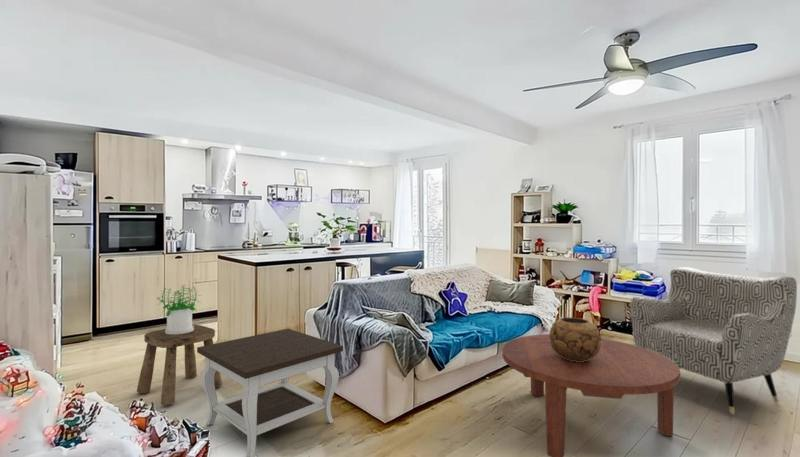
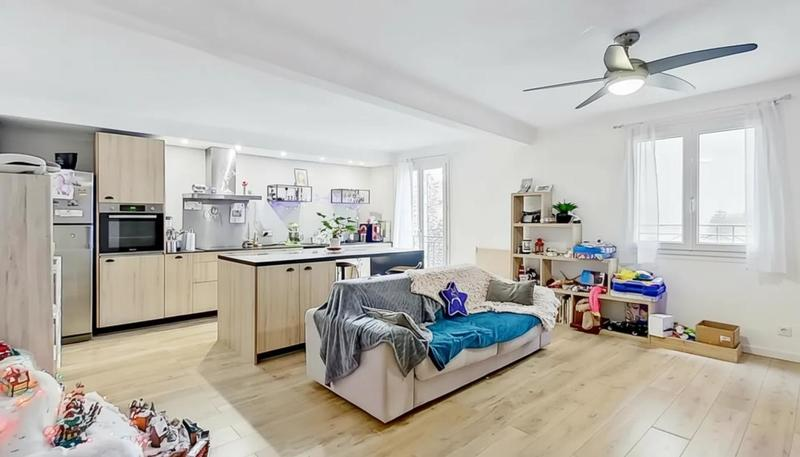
- coffee table [501,333,681,457]
- decorative bowl [549,316,602,362]
- stool [136,324,223,406]
- armchair [630,266,798,416]
- side table [196,328,344,457]
- potted plant [156,284,203,334]
